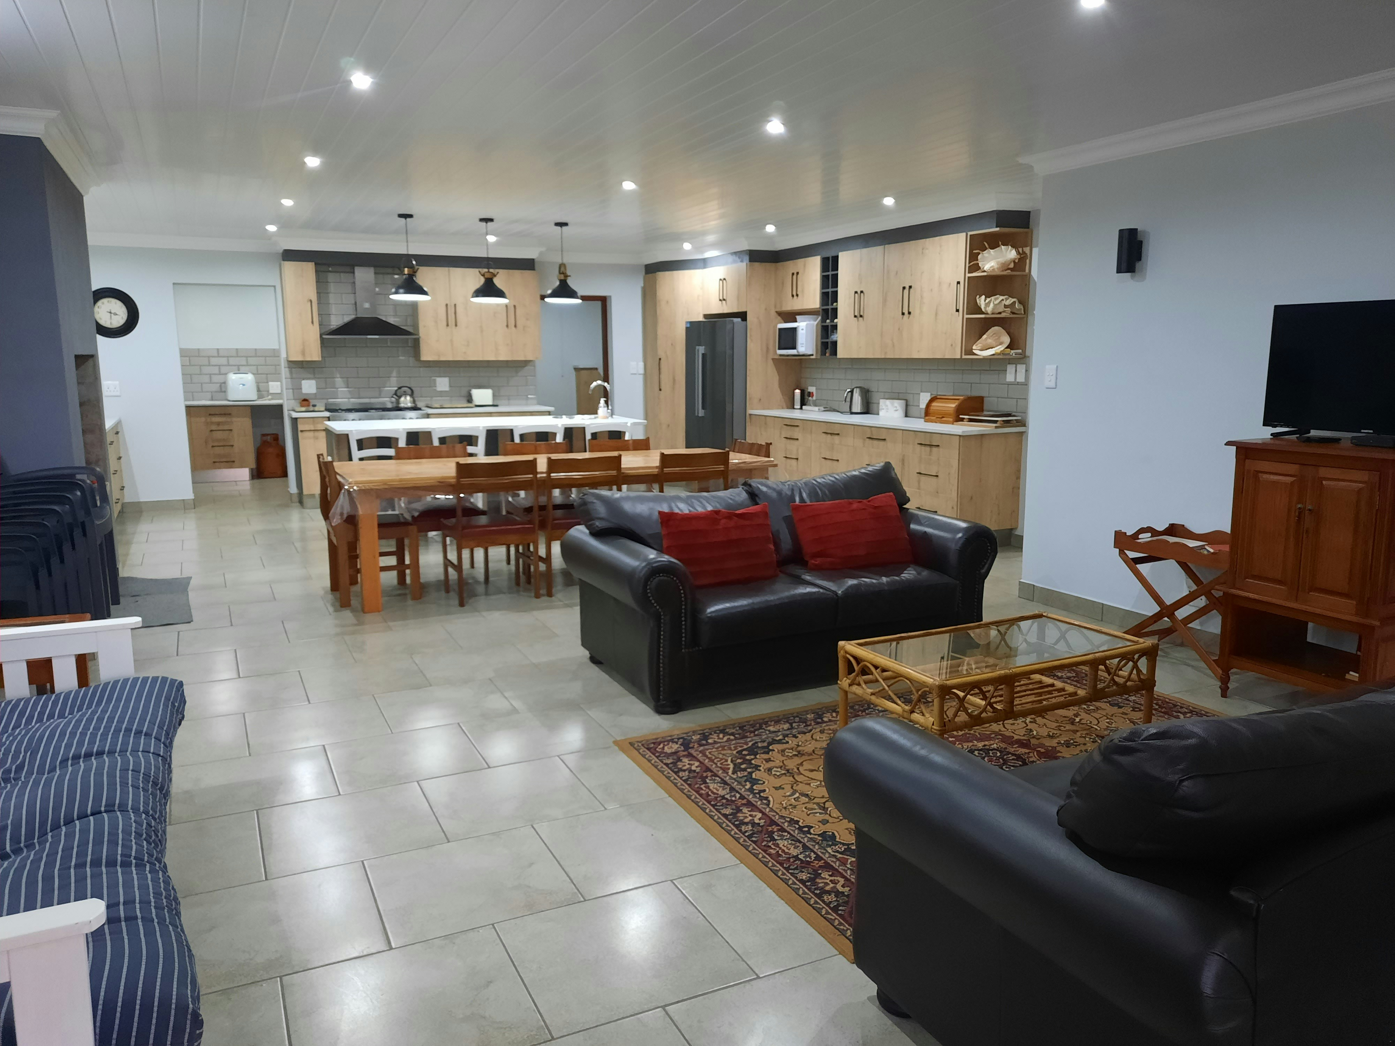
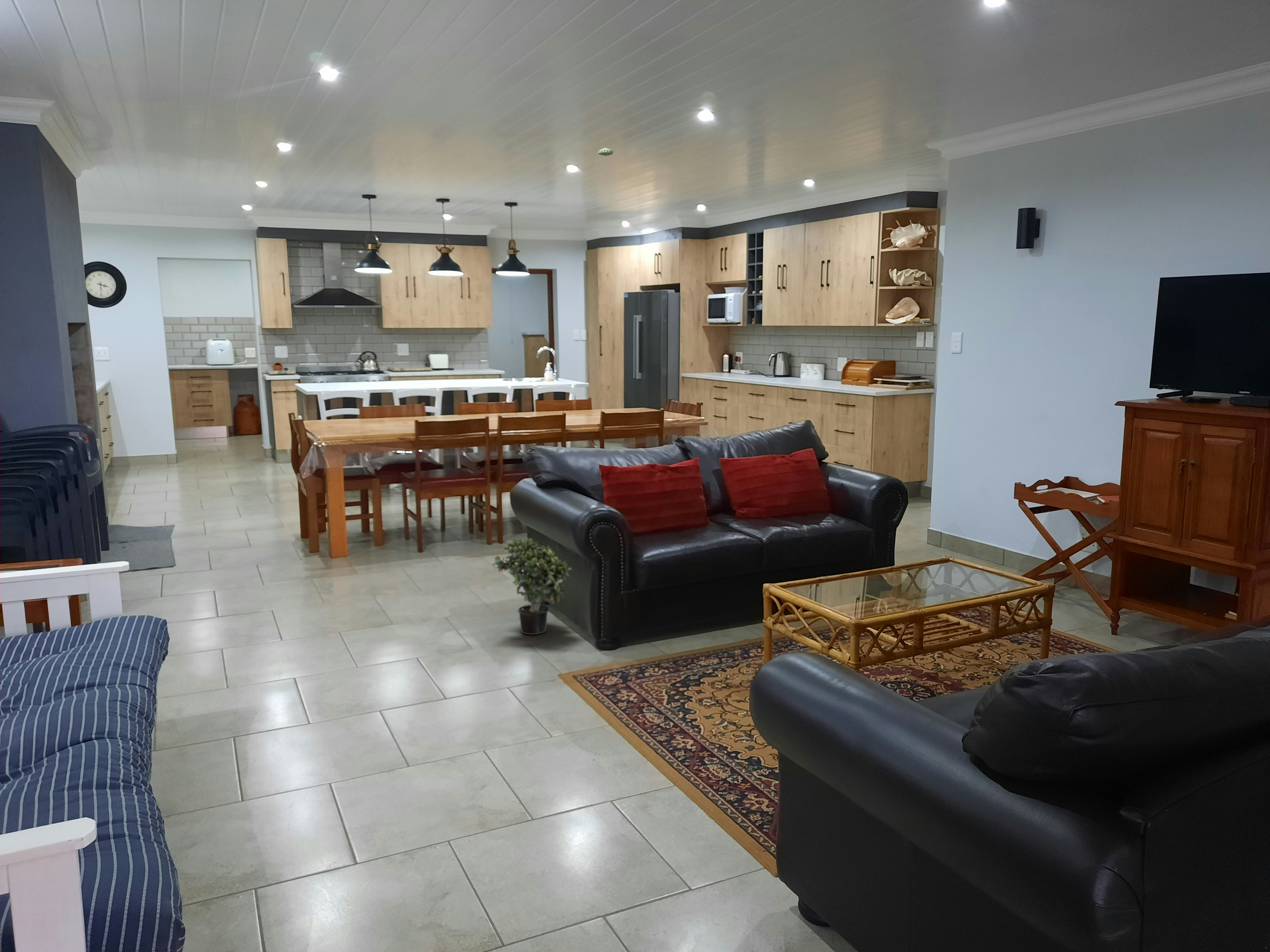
+ potted plant [492,537,572,635]
+ smoke detector [598,147,613,156]
